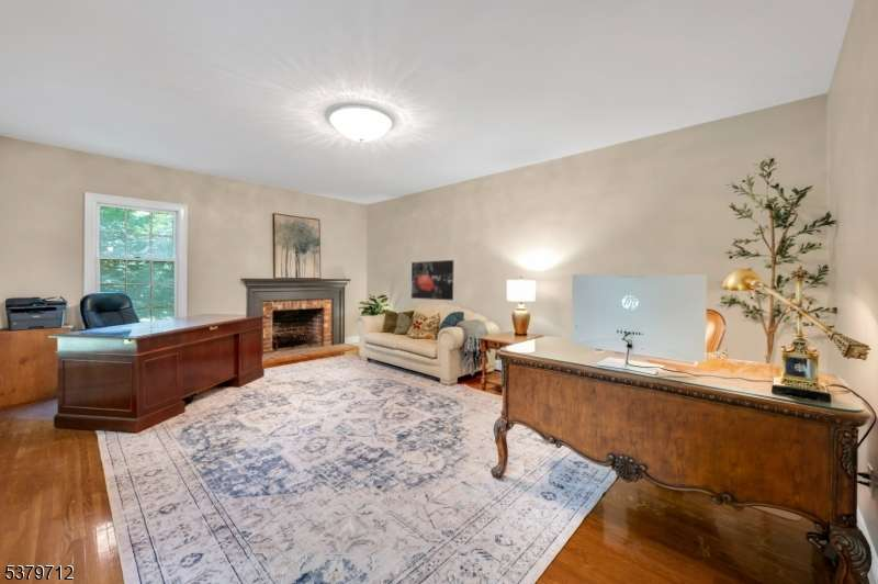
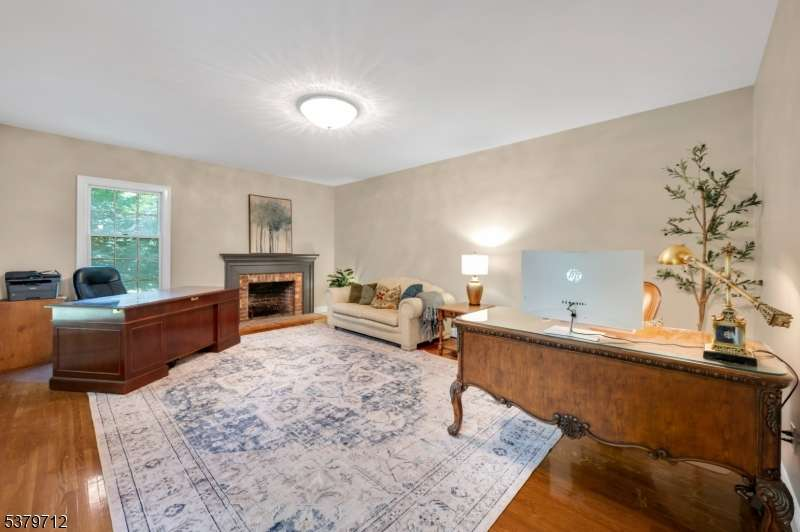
- wall art [410,259,454,301]
